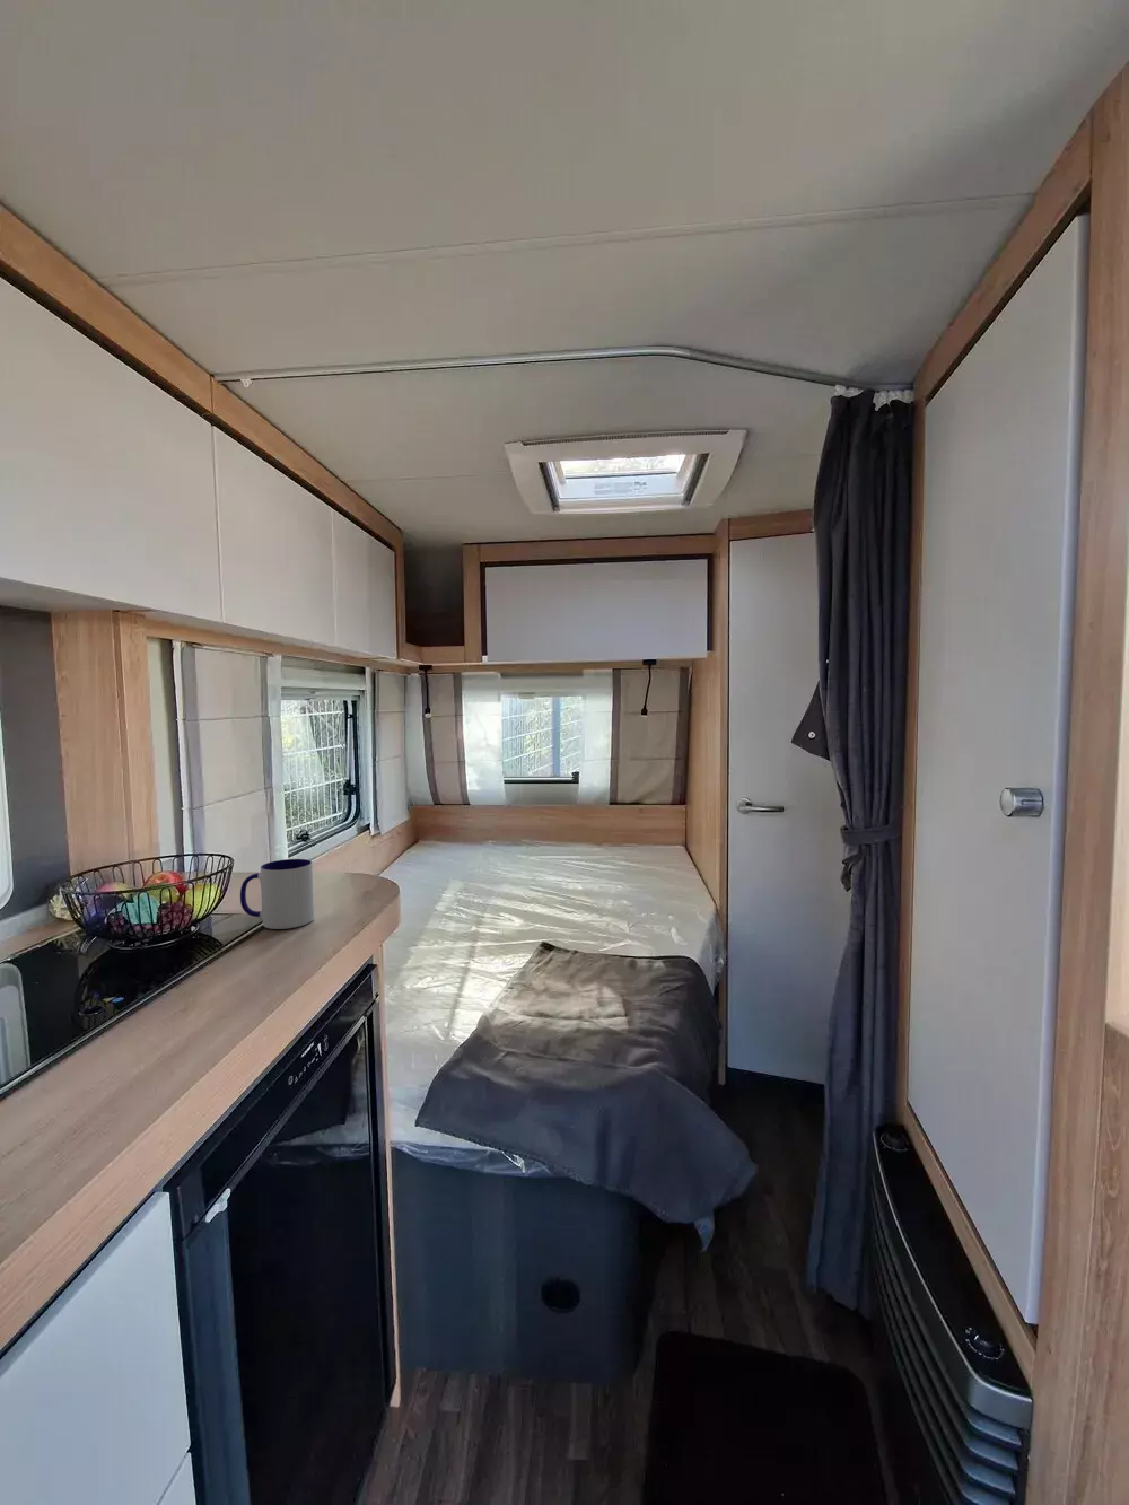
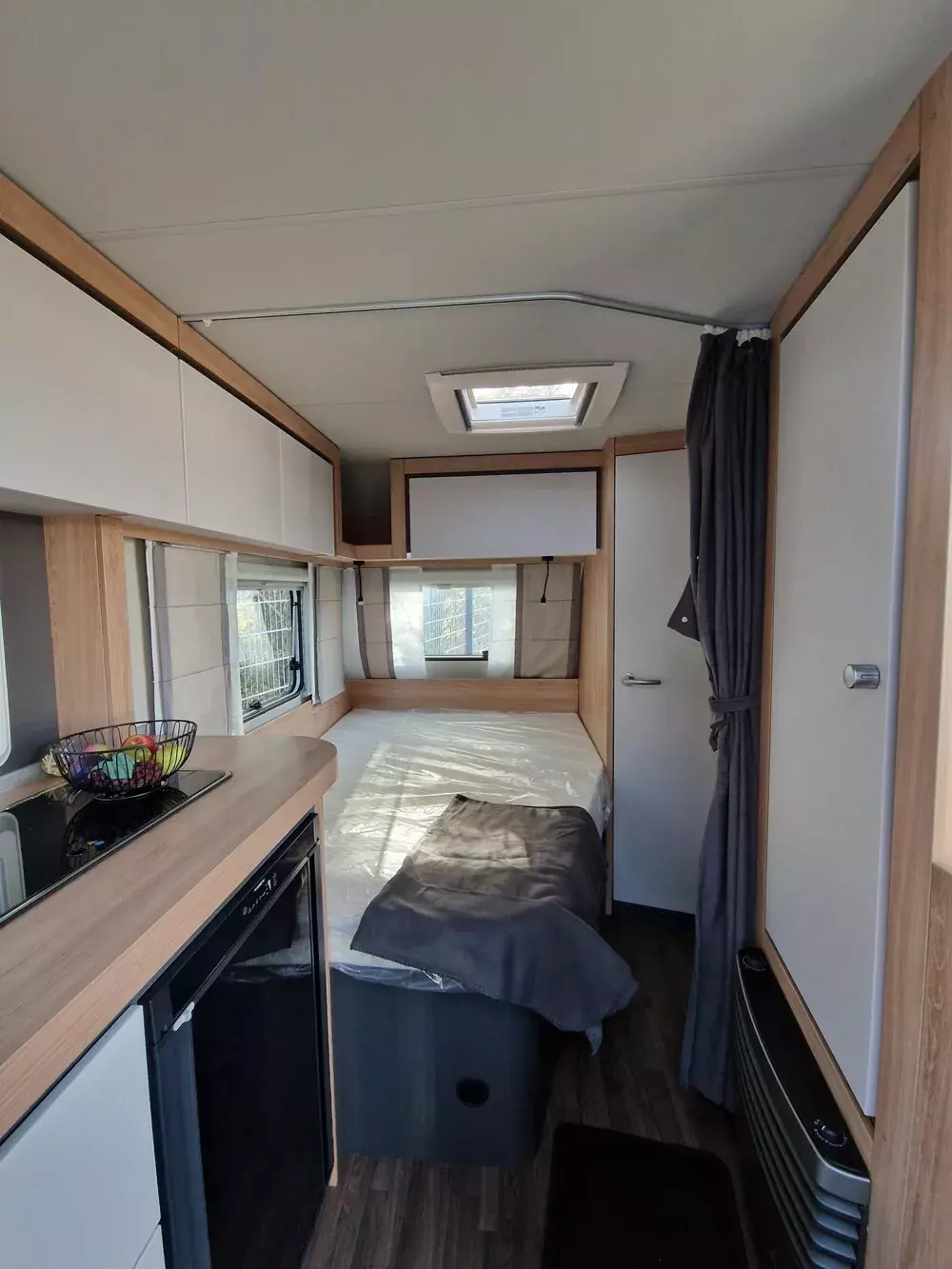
- mug [240,859,315,930]
